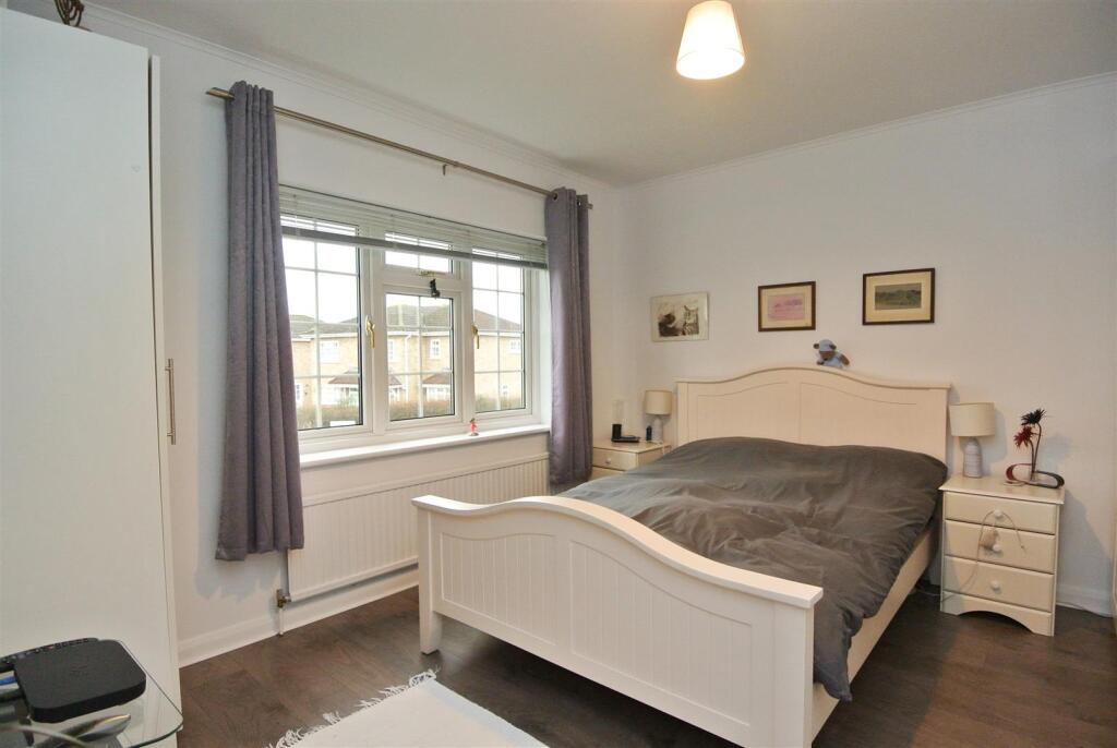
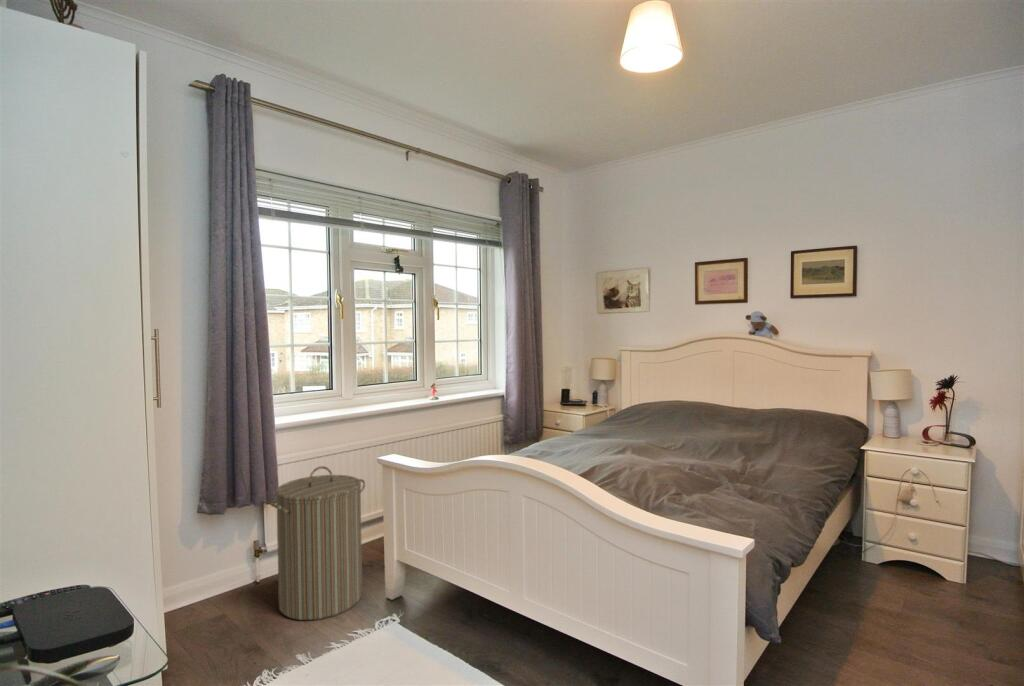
+ laundry hamper [268,465,366,621]
